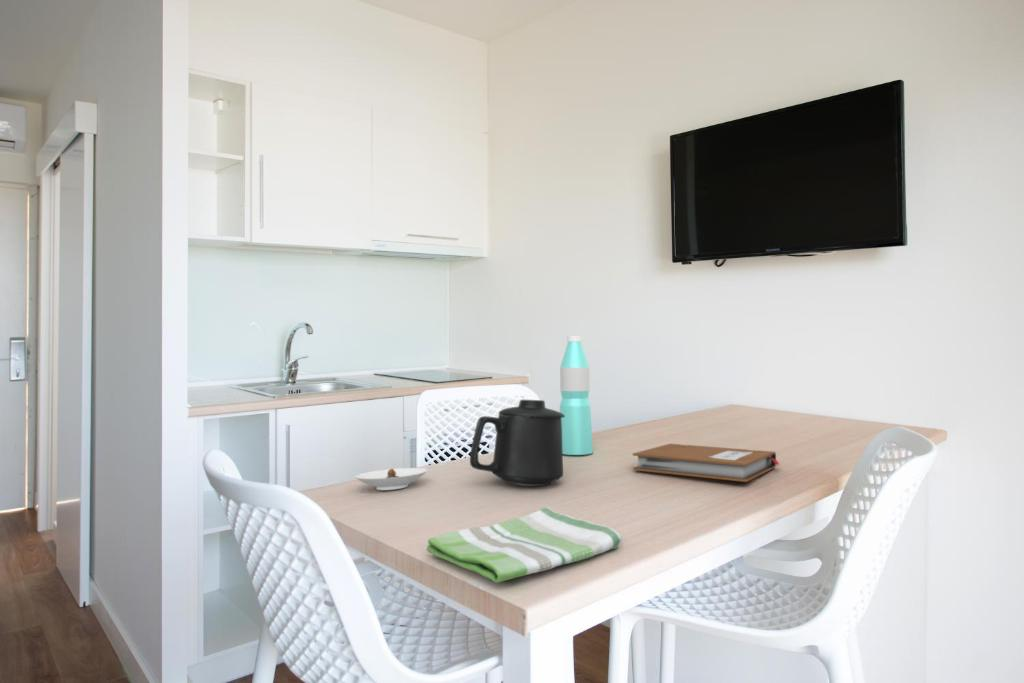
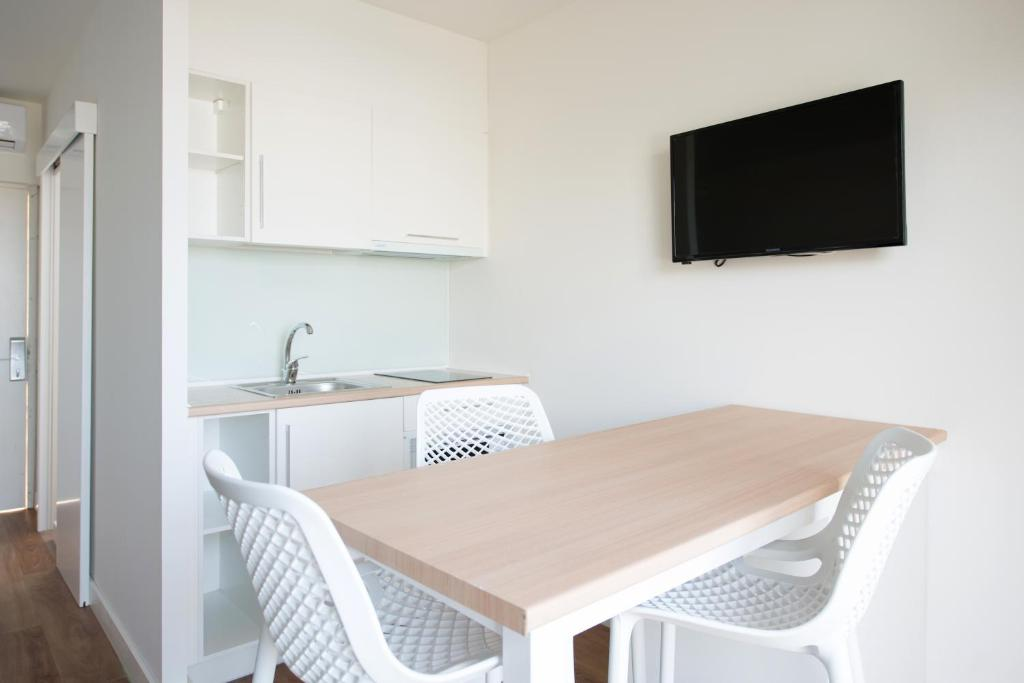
- notebook [632,443,780,483]
- water bottle [559,335,594,456]
- mug [469,399,565,487]
- dish towel [426,506,623,584]
- saucer [355,467,429,491]
